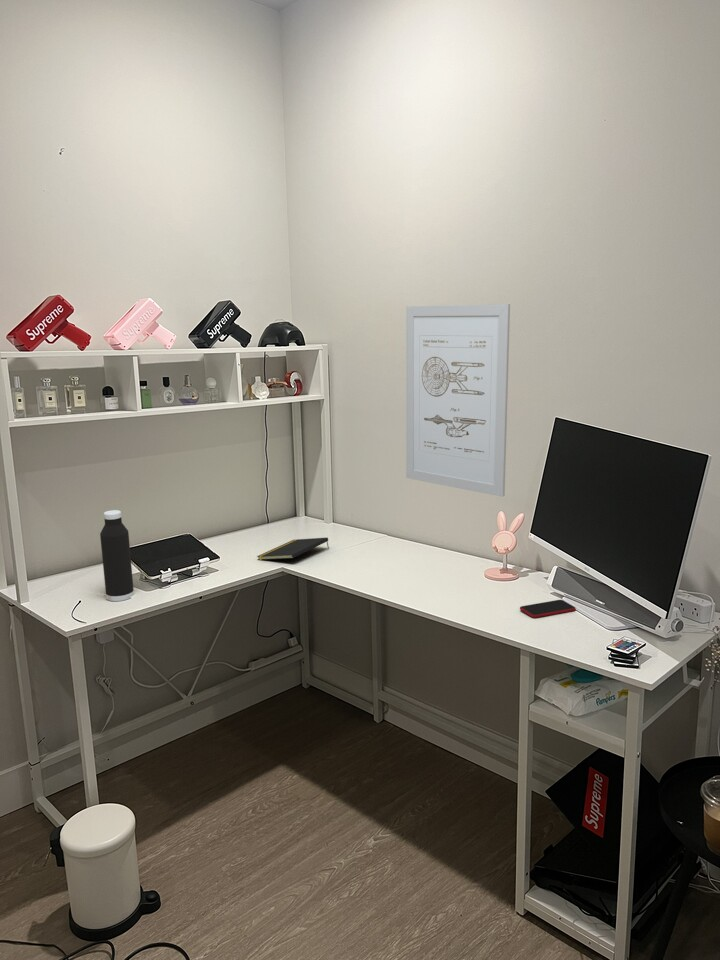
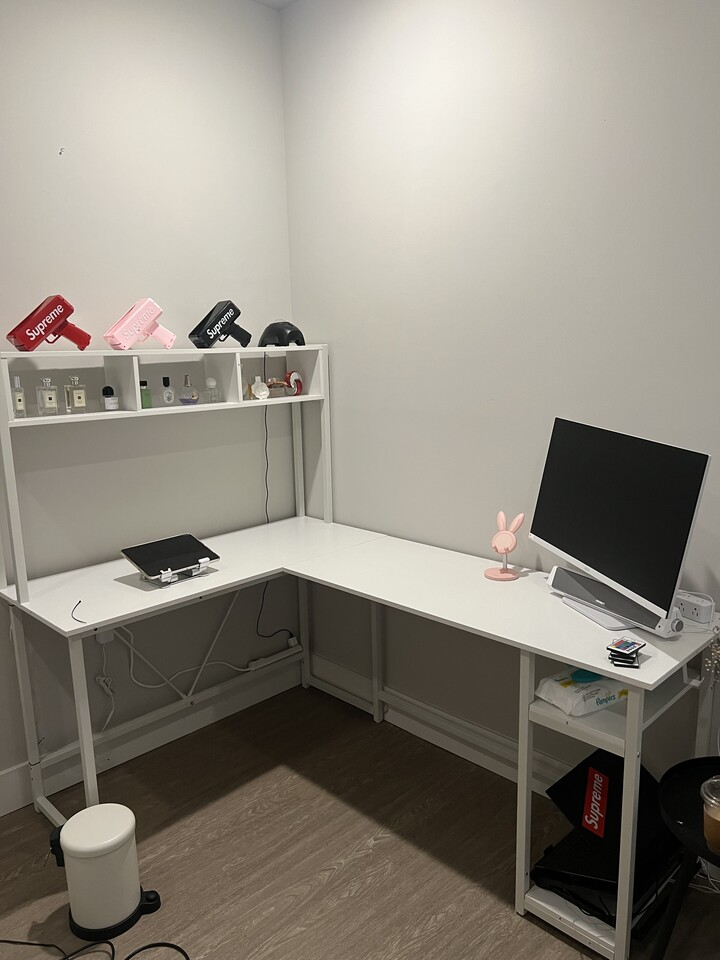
- wall art [405,303,511,498]
- smartphone [519,599,577,619]
- water bottle [99,509,135,602]
- notepad [256,537,330,561]
